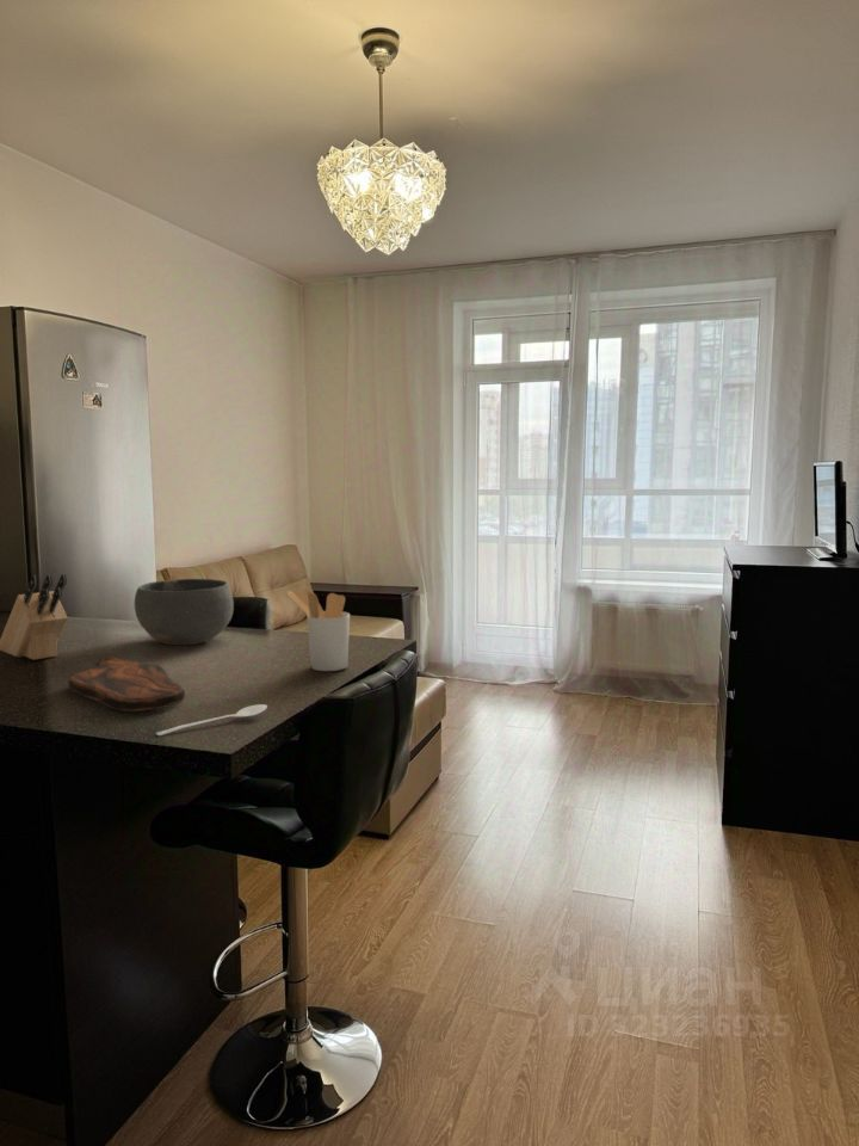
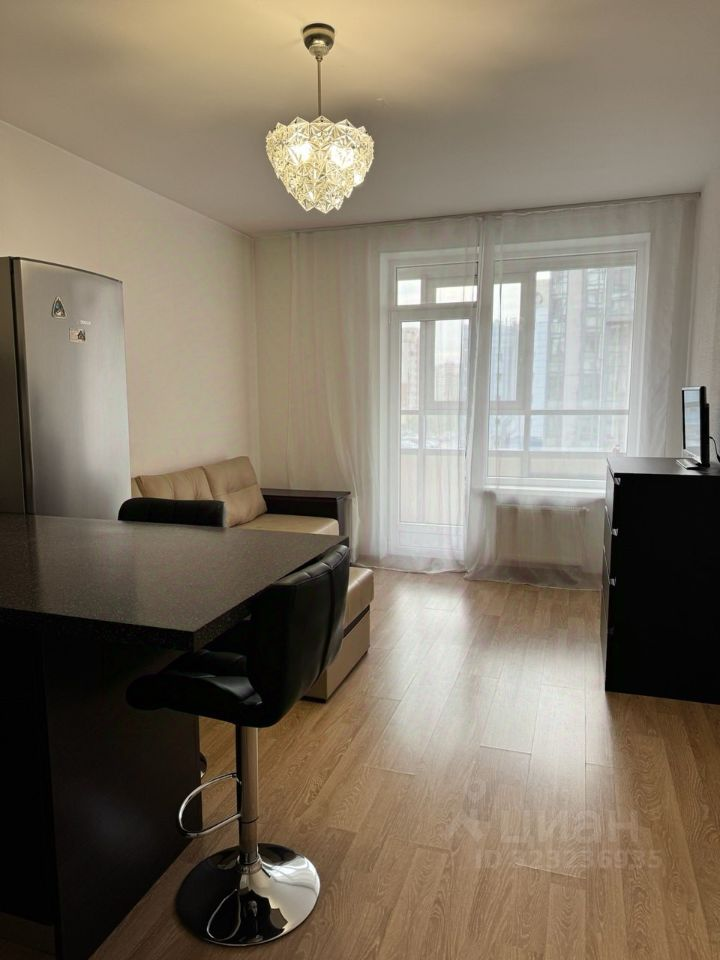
- bowl [134,578,235,647]
- utensil holder [285,587,351,672]
- knife block [0,573,69,661]
- stirrer [155,703,268,737]
- cutting board [67,655,186,713]
